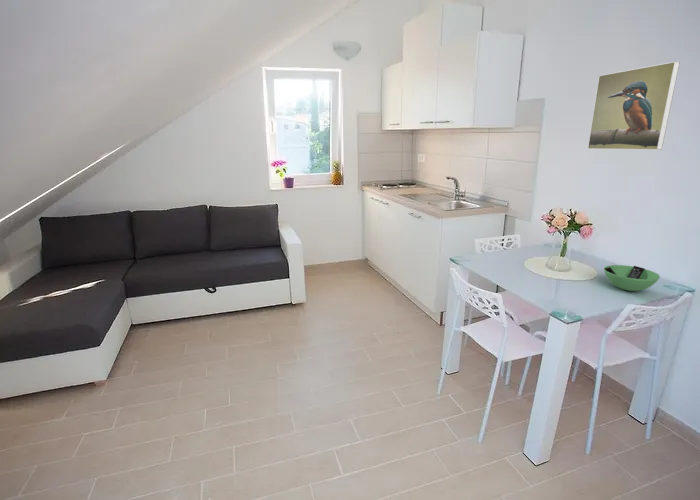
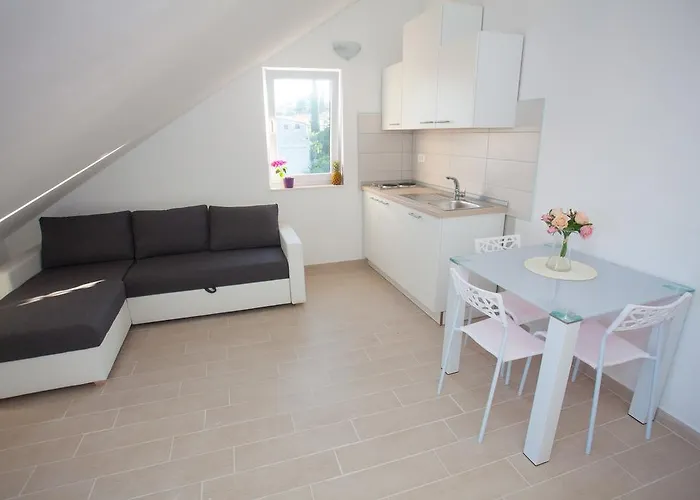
- bowl [603,264,661,292]
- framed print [587,60,681,151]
